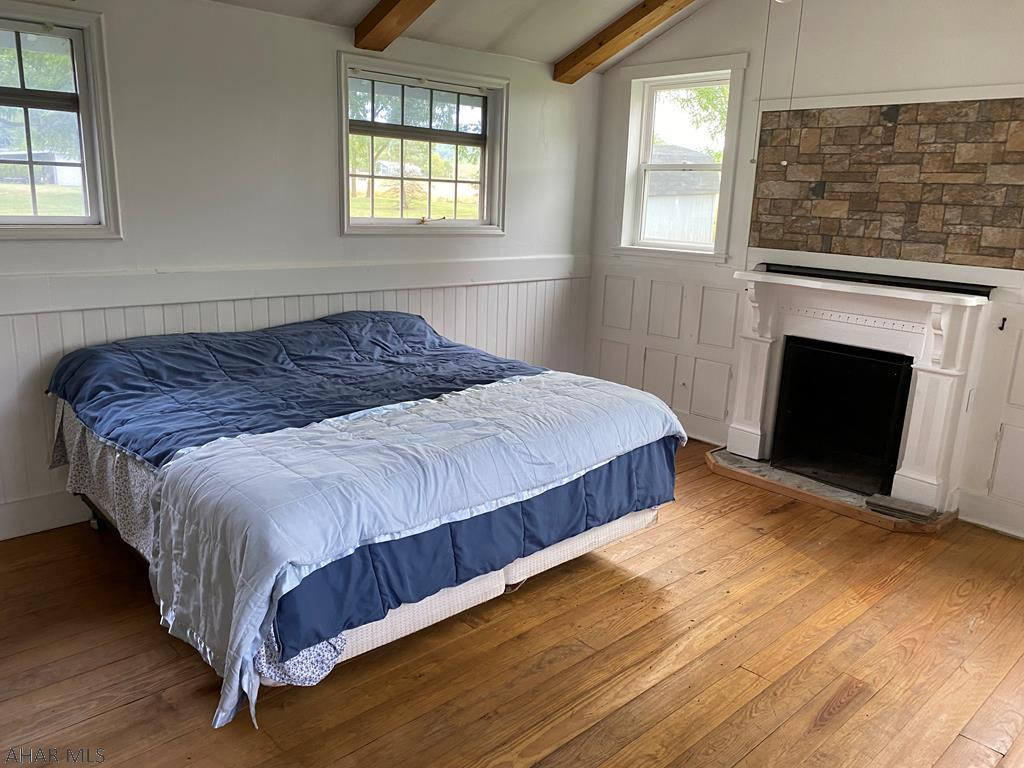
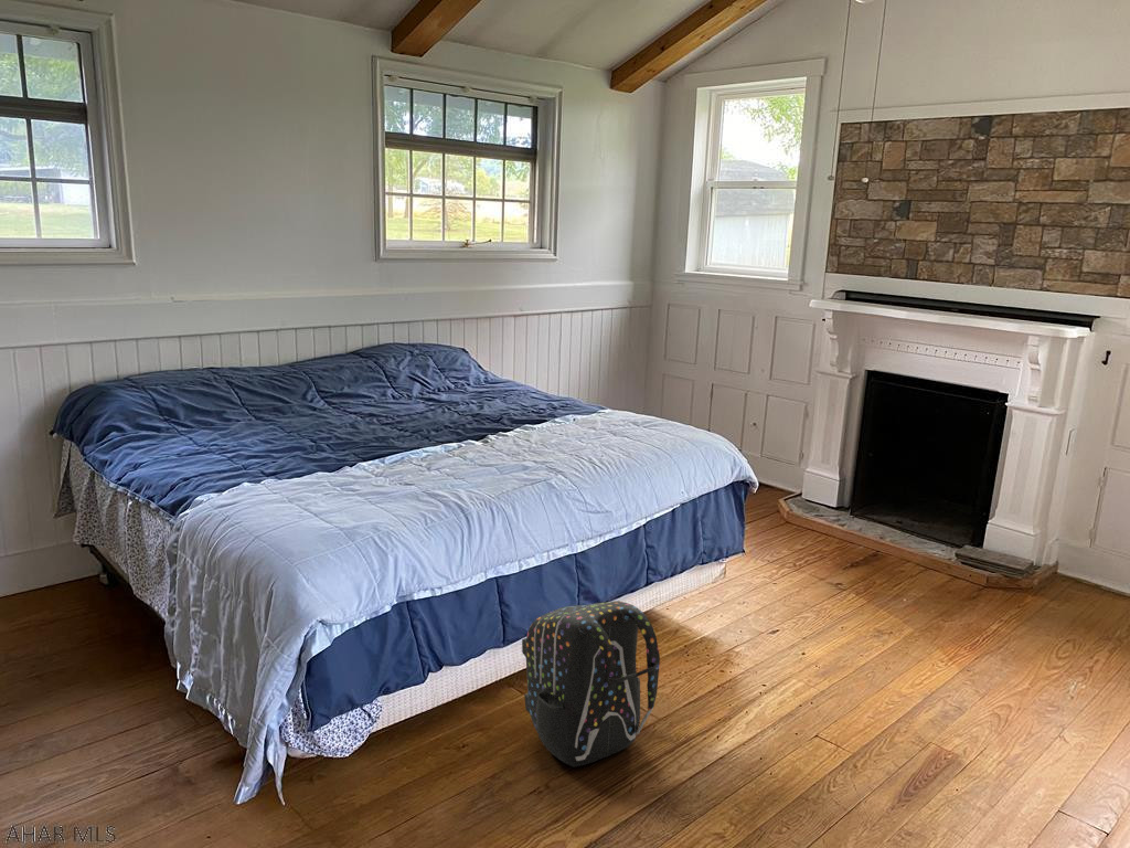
+ backpack [521,600,661,768]
